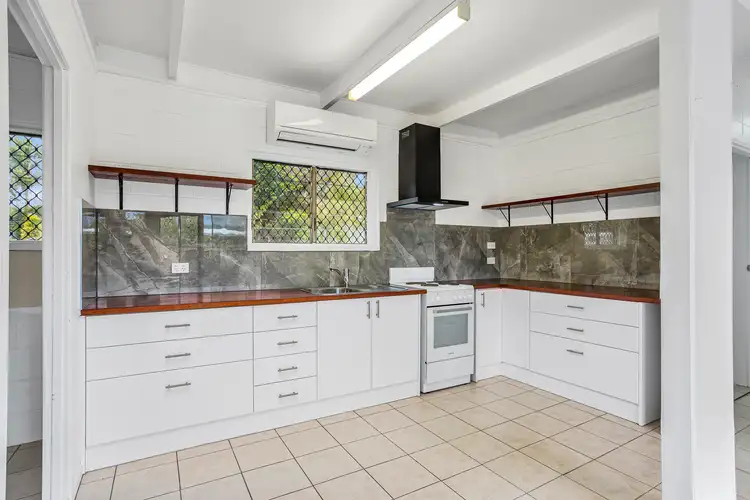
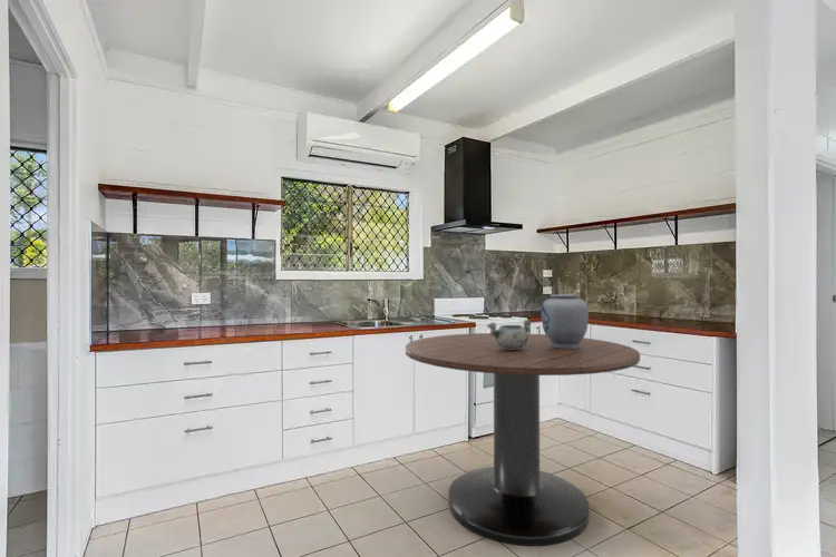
+ decorative bowl [486,319,533,350]
+ vase [541,293,590,349]
+ dining table [405,332,641,547]
